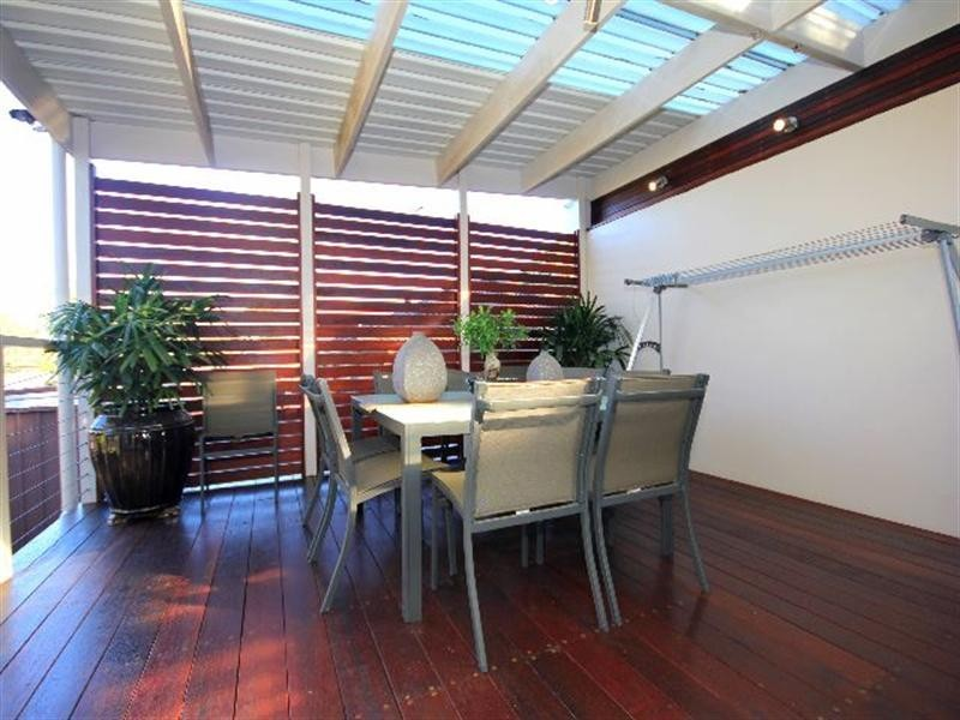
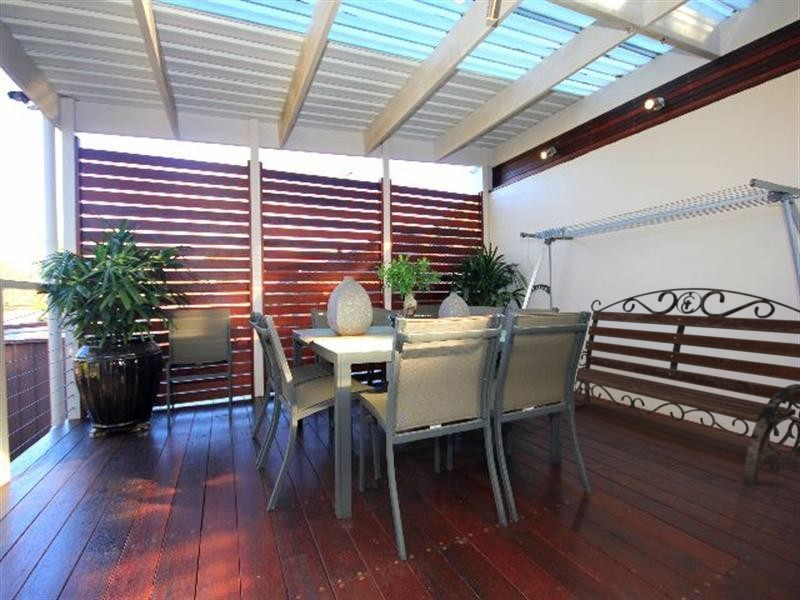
+ garden bench [574,287,800,486]
